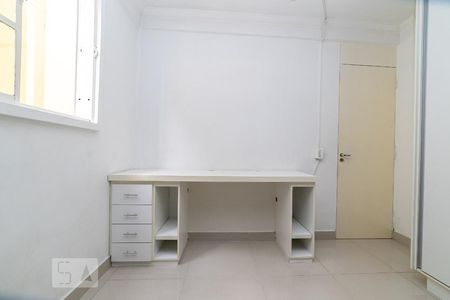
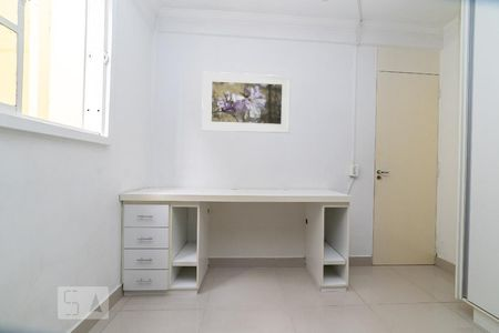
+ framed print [201,71,292,134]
